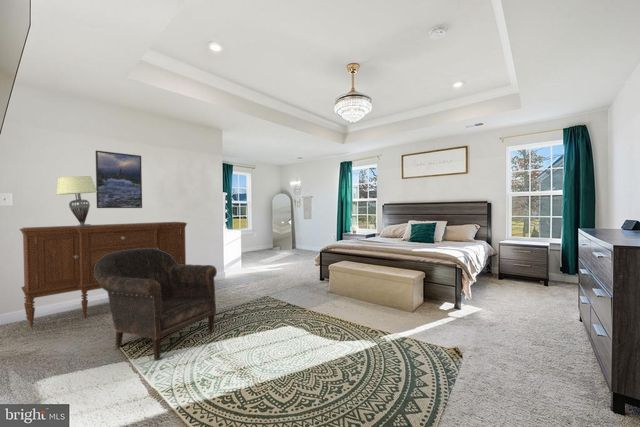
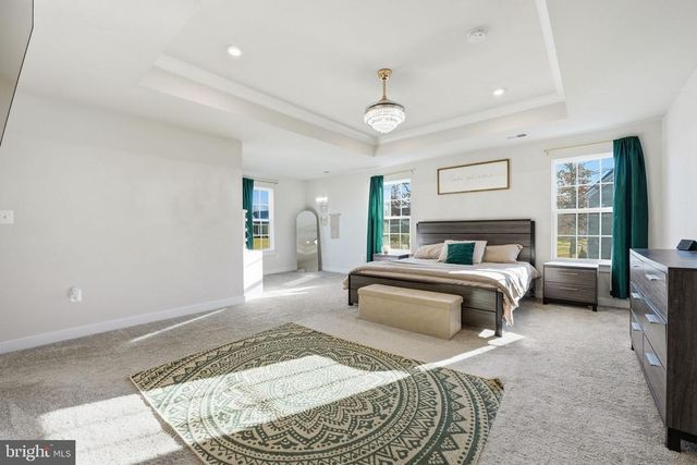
- sideboard [18,221,188,328]
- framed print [95,150,143,209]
- lampshade [55,175,97,227]
- armchair [94,248,218,361]
